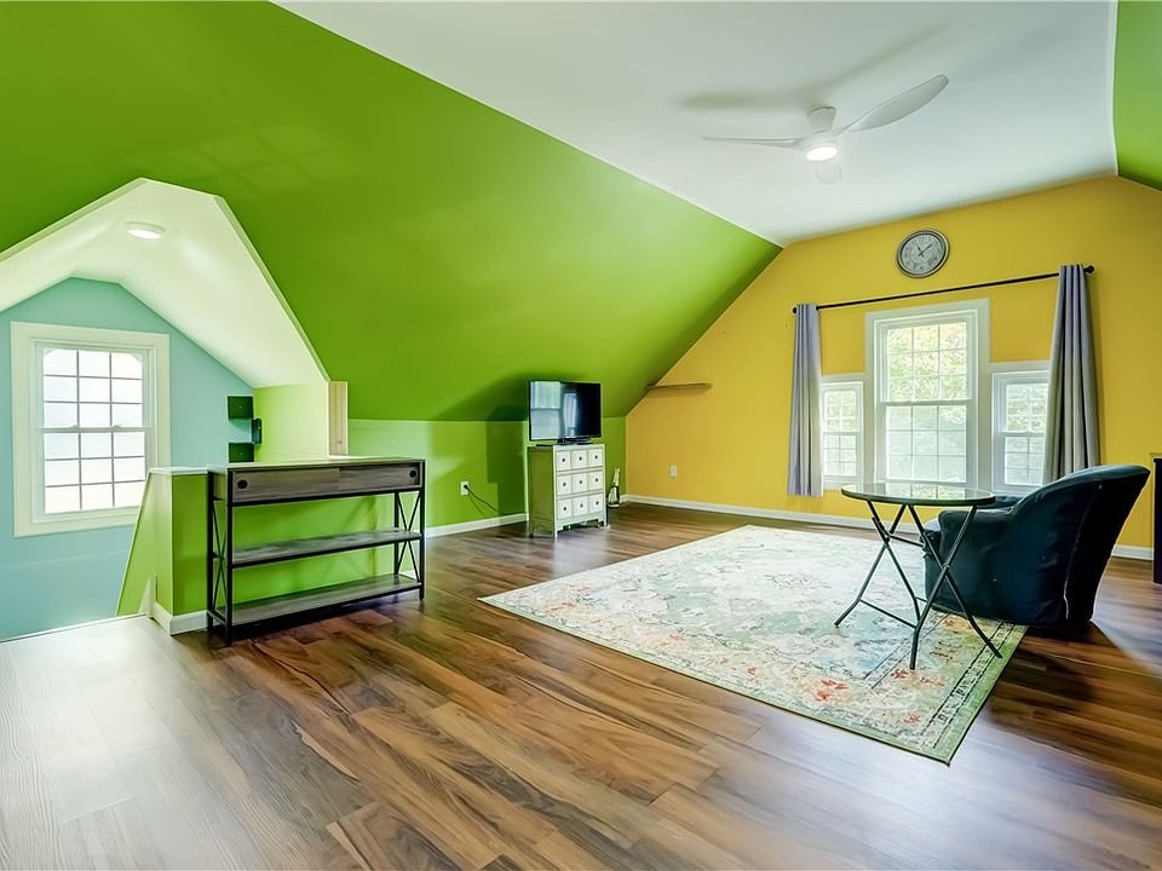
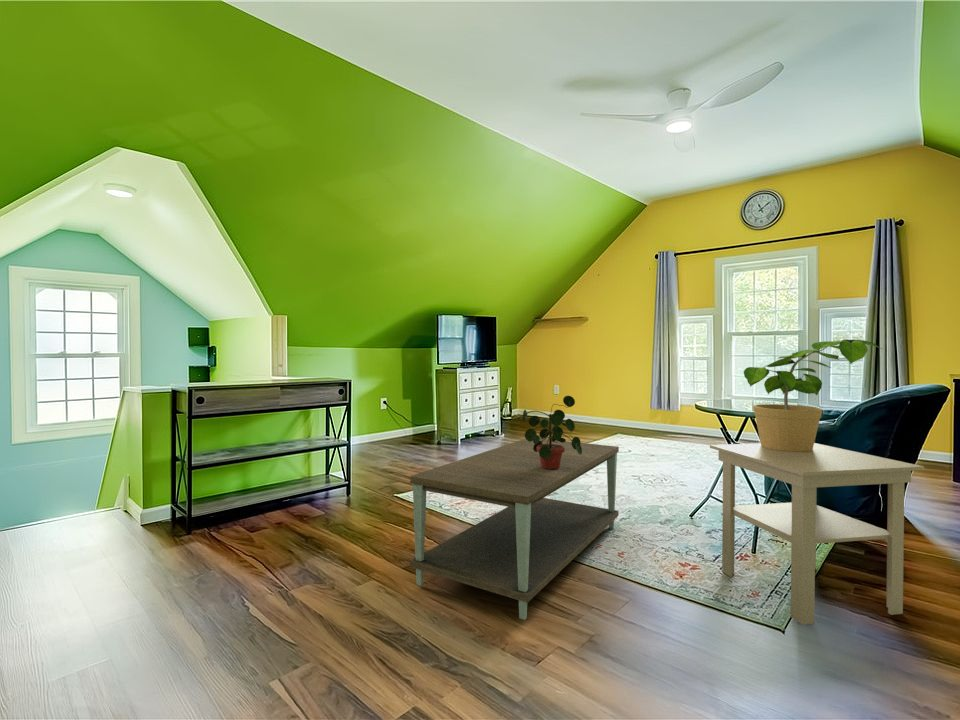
+ potted plant [522,395,582,470]
+ coffee table [409,438,620,621]
+ side table [709,442,925,626]
+ potted plant [743,339,883,452]
